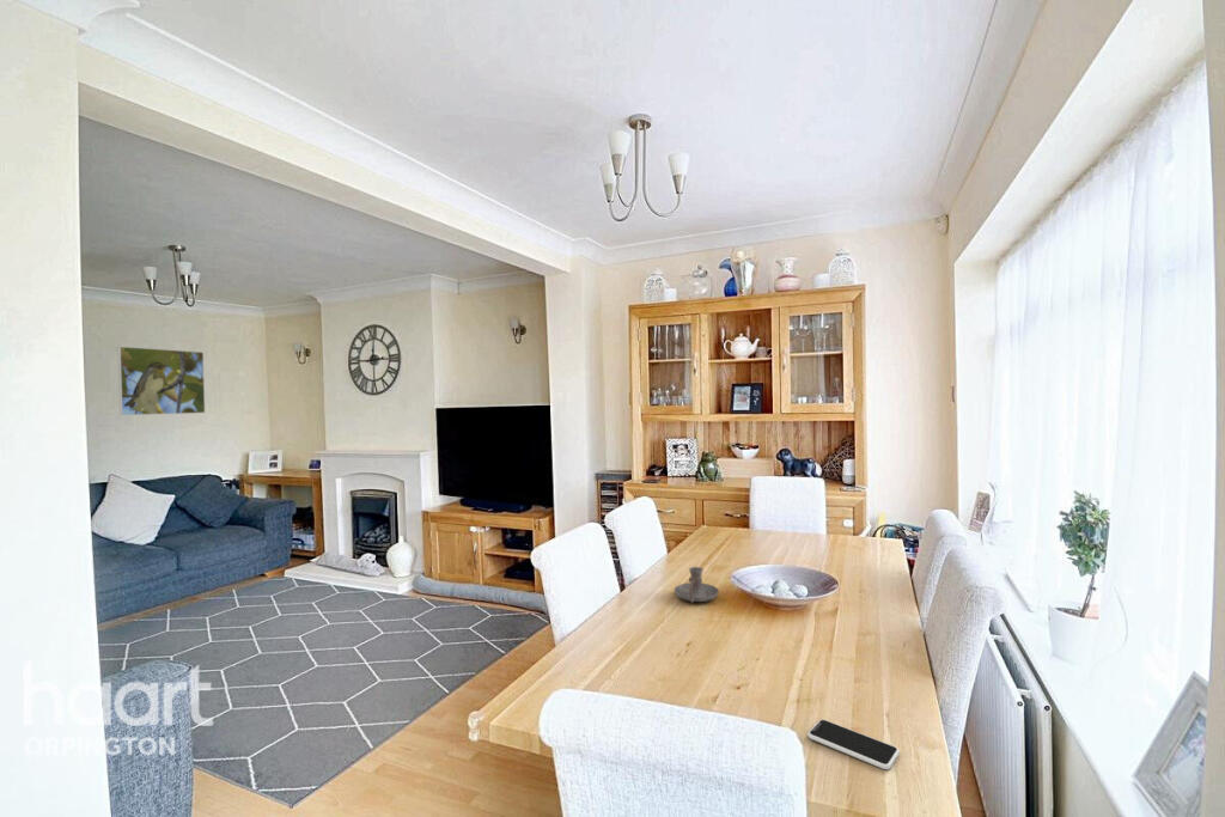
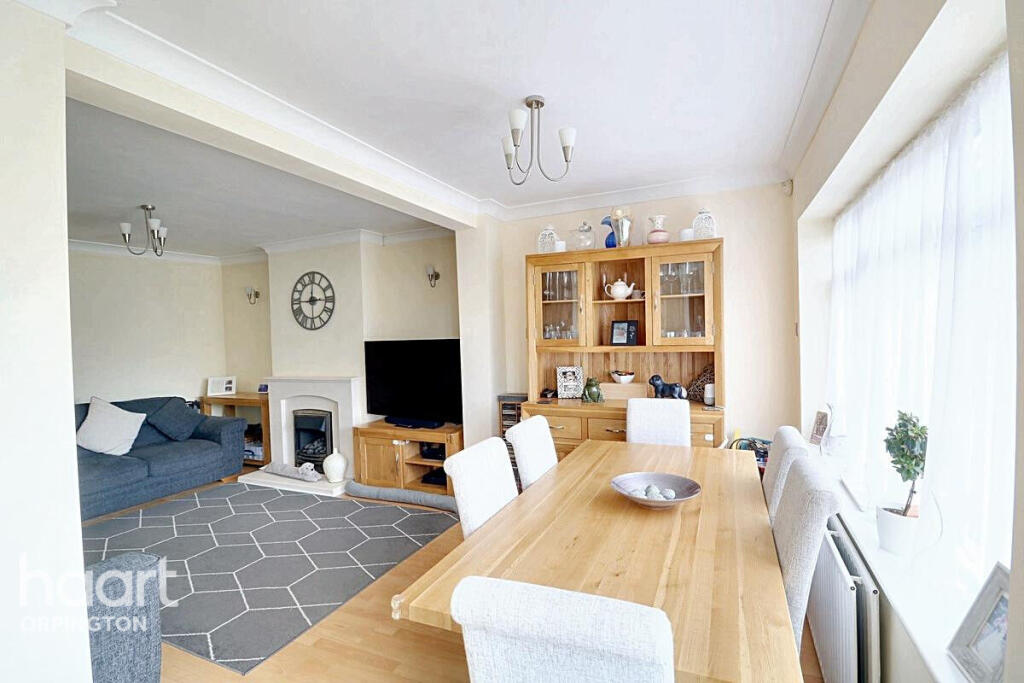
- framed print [116,346,206,416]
- smartphone [806,719,901,770]
- candle holder [674,566,720,604]
